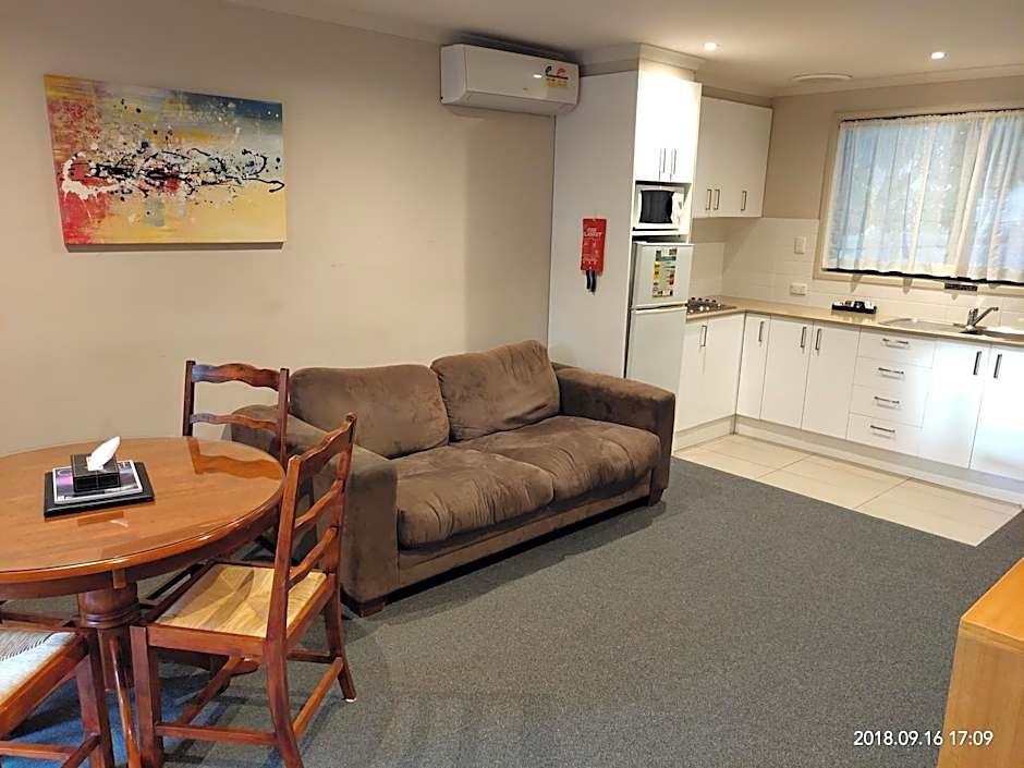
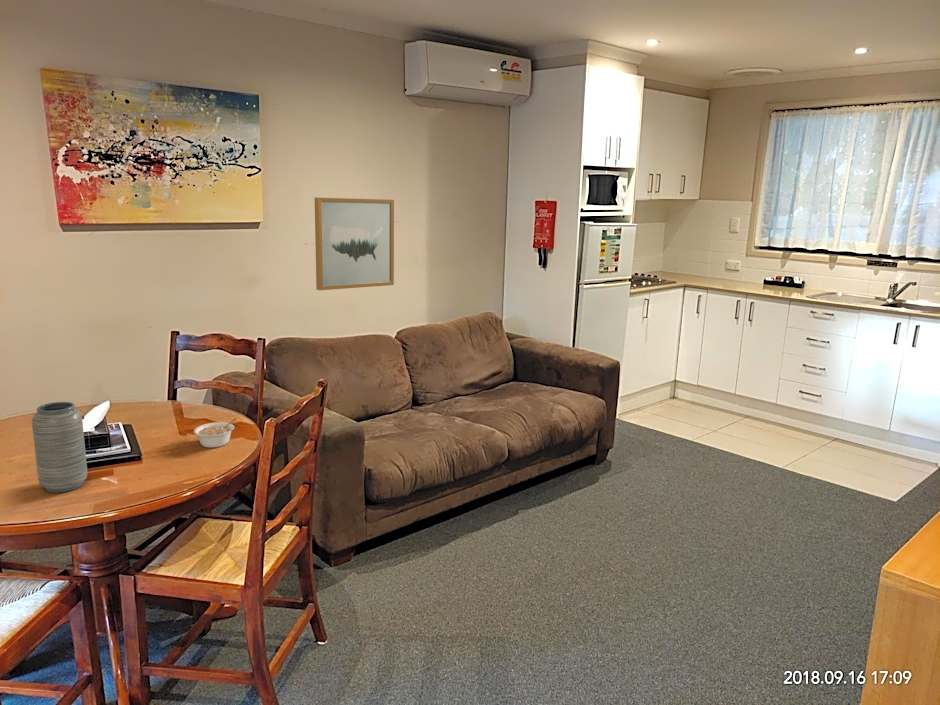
+ vase [31,401,88,494]
+ wall art [314,197,395,291]
+ legume [193,417,238,449]
